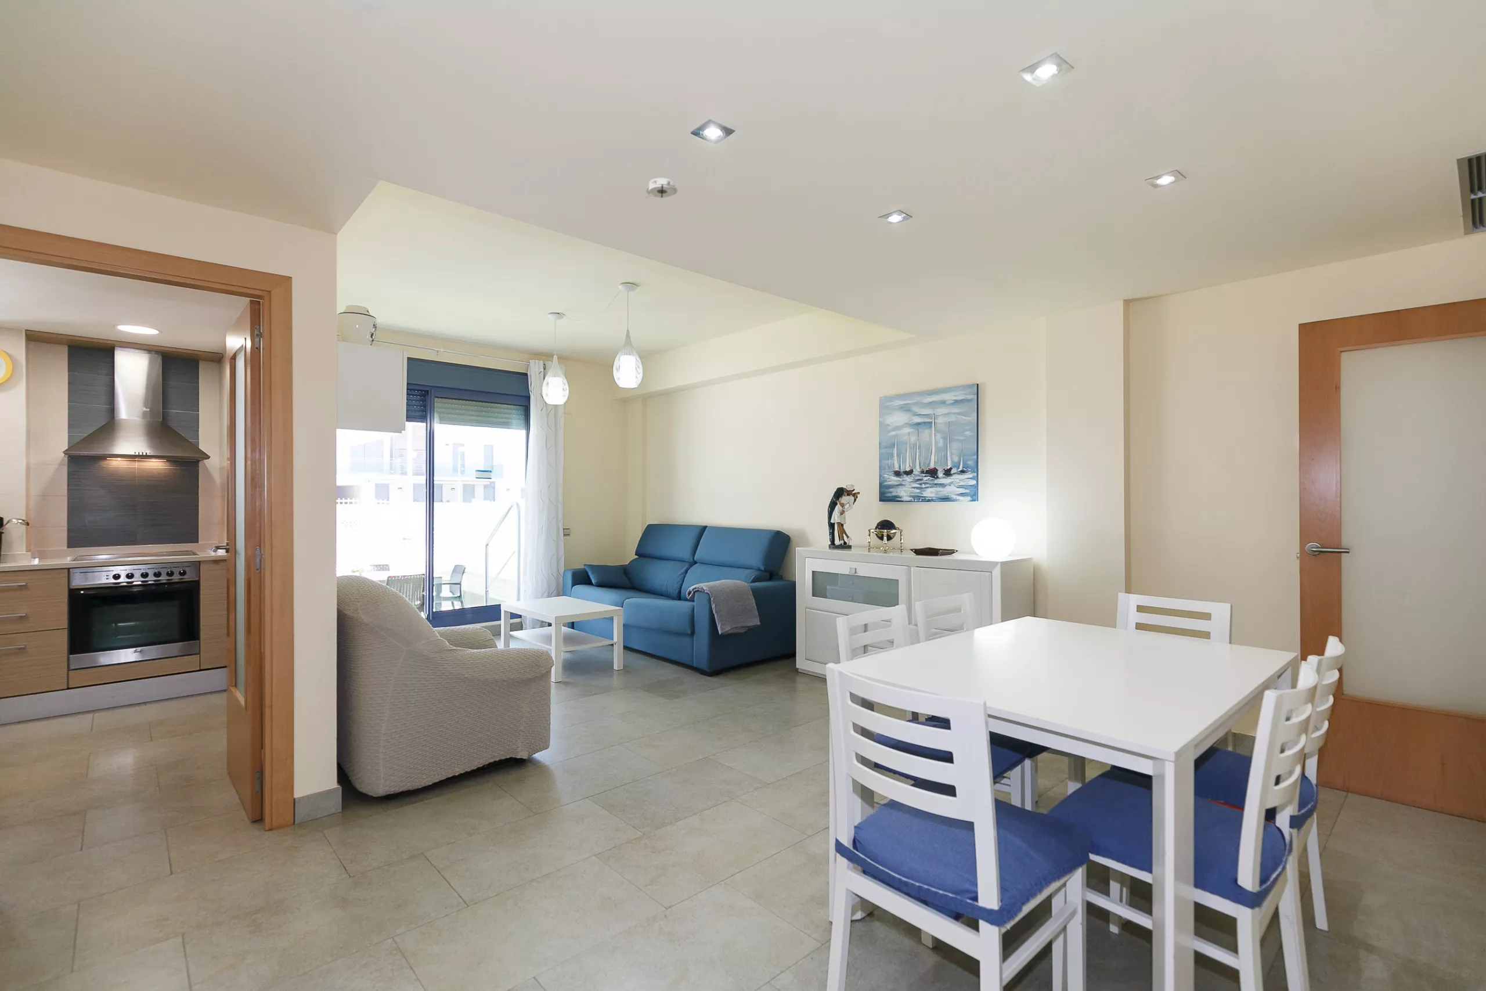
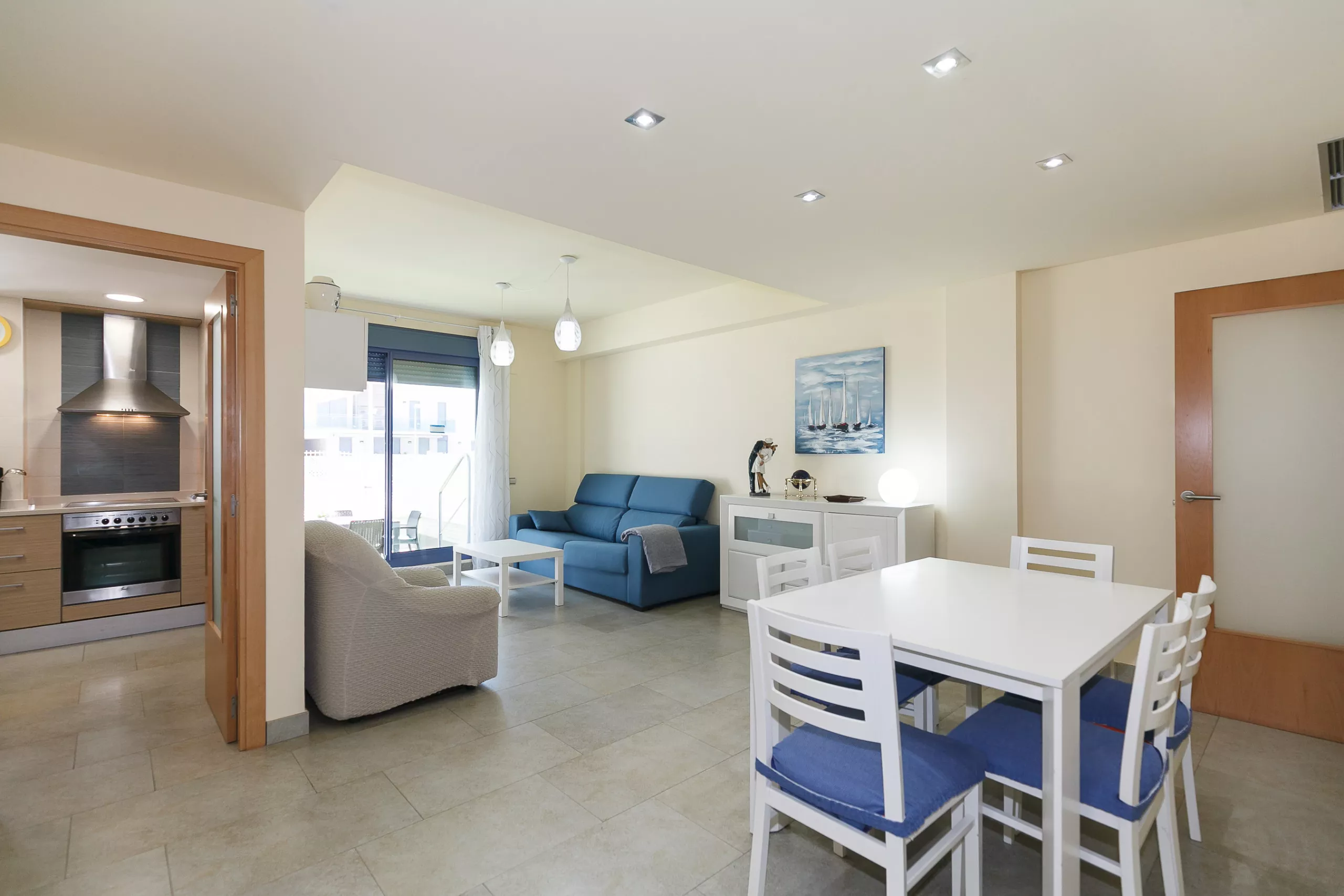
- smoke detector [645,178,679,199]
